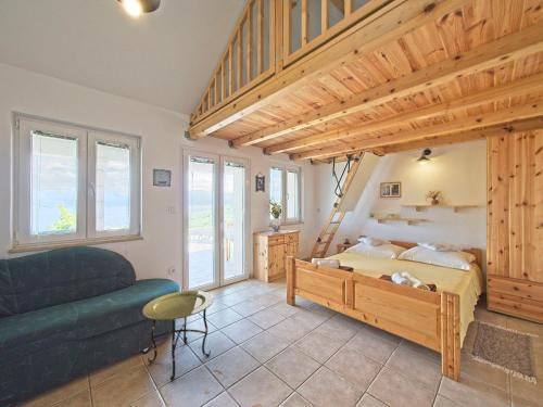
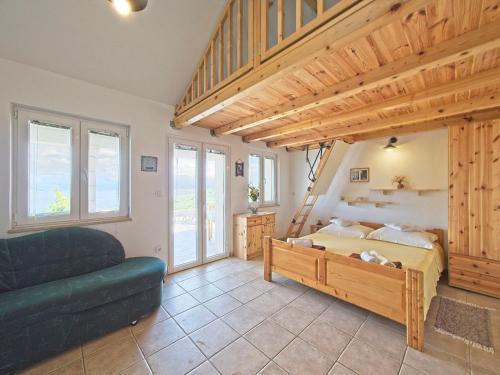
- side table [142,290,215,382]
